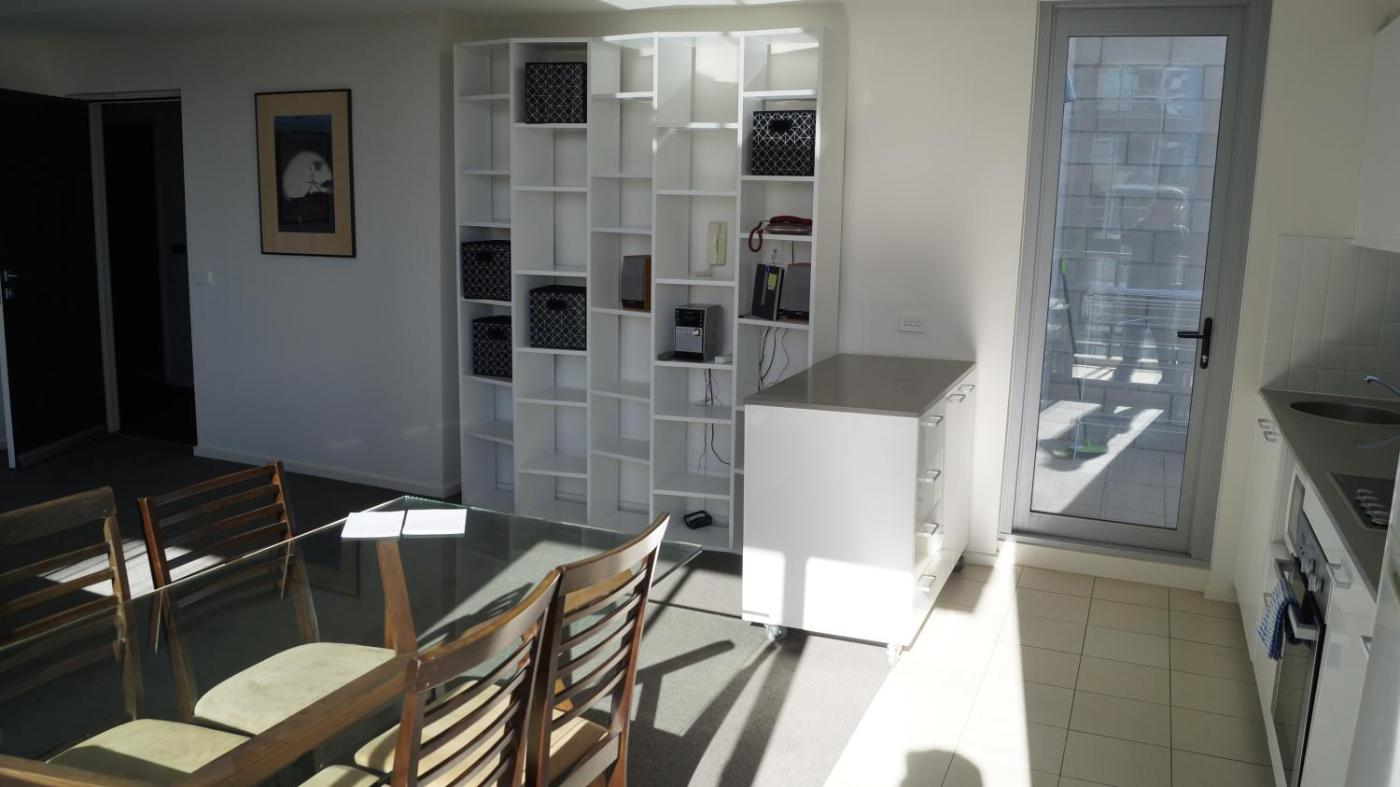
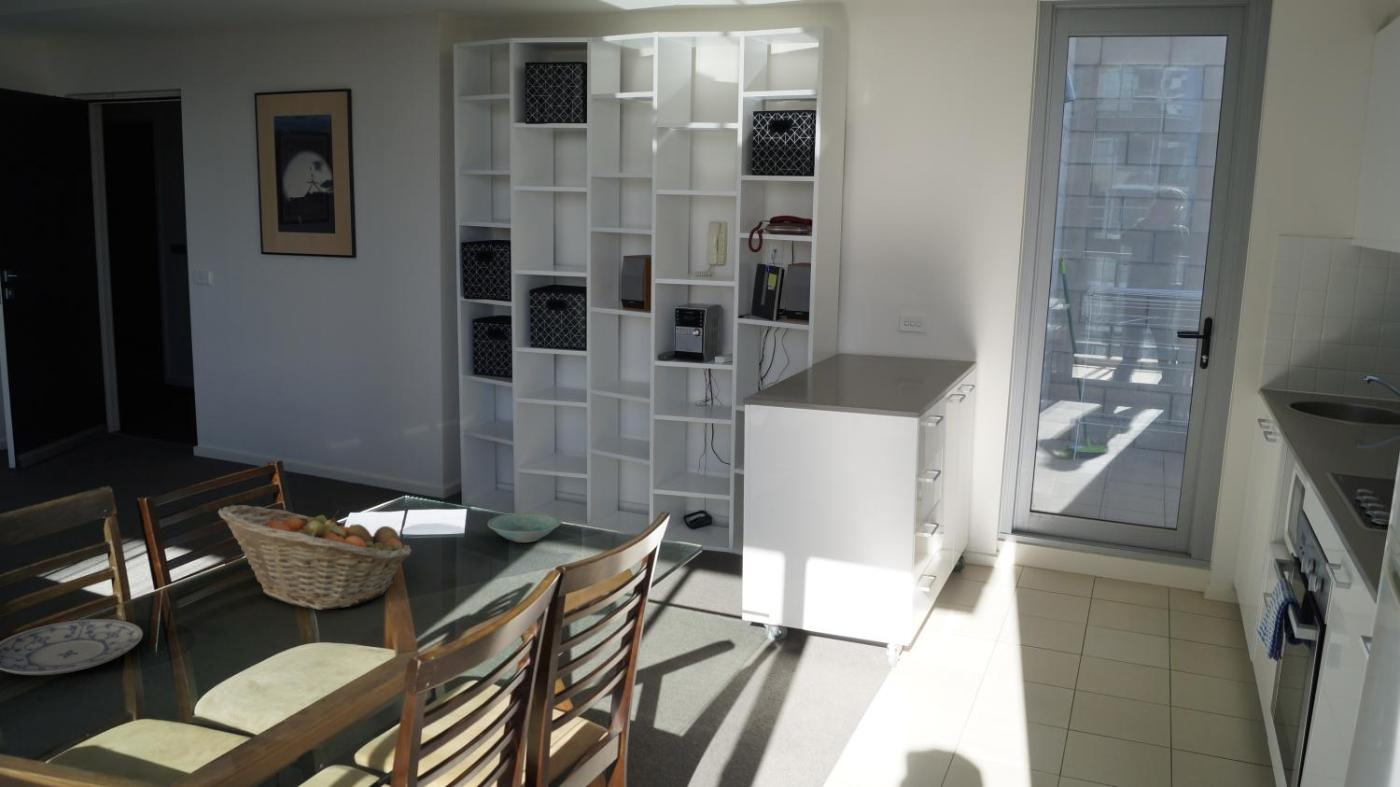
+ fruit basket [217,504,413,611]
+ plate [0,618,144,676]
+ bowl [487,511,562,543]
